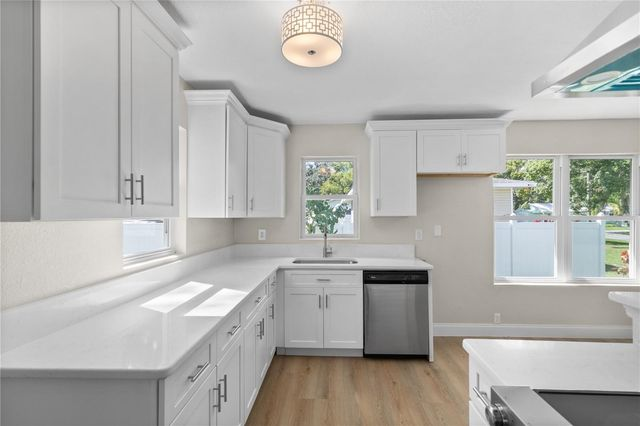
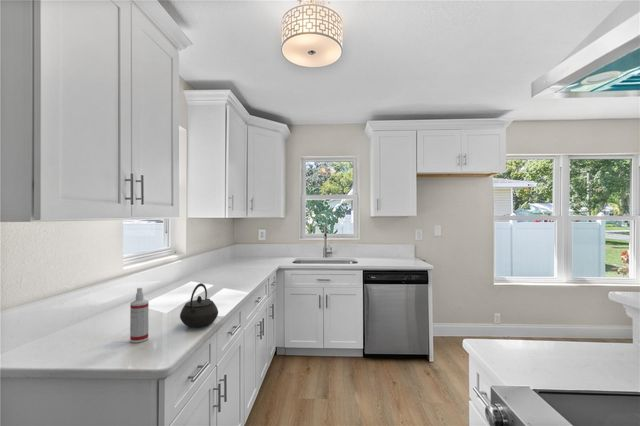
+ kettle [179,282,219,329]
+ spray bottle [129,287,150,344]
